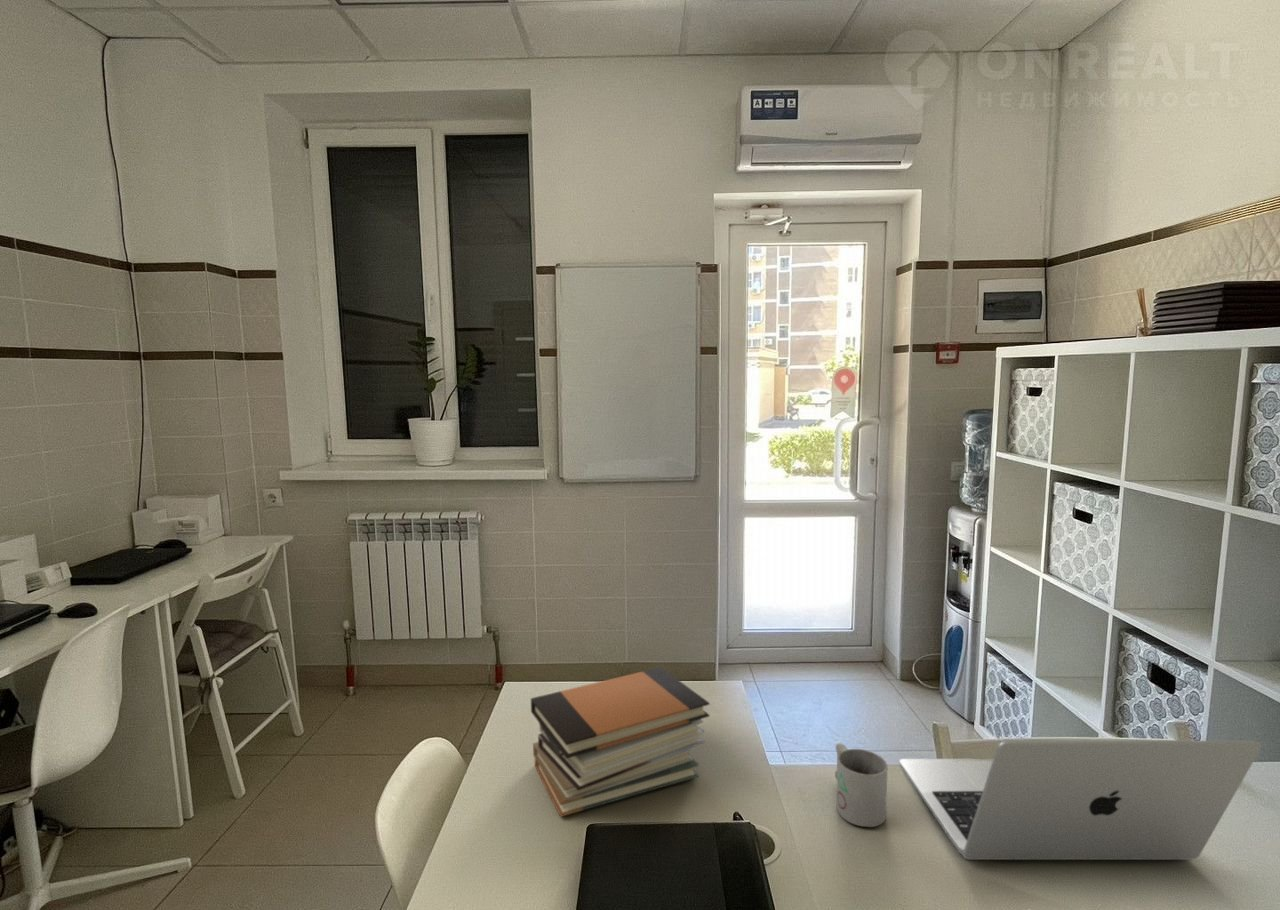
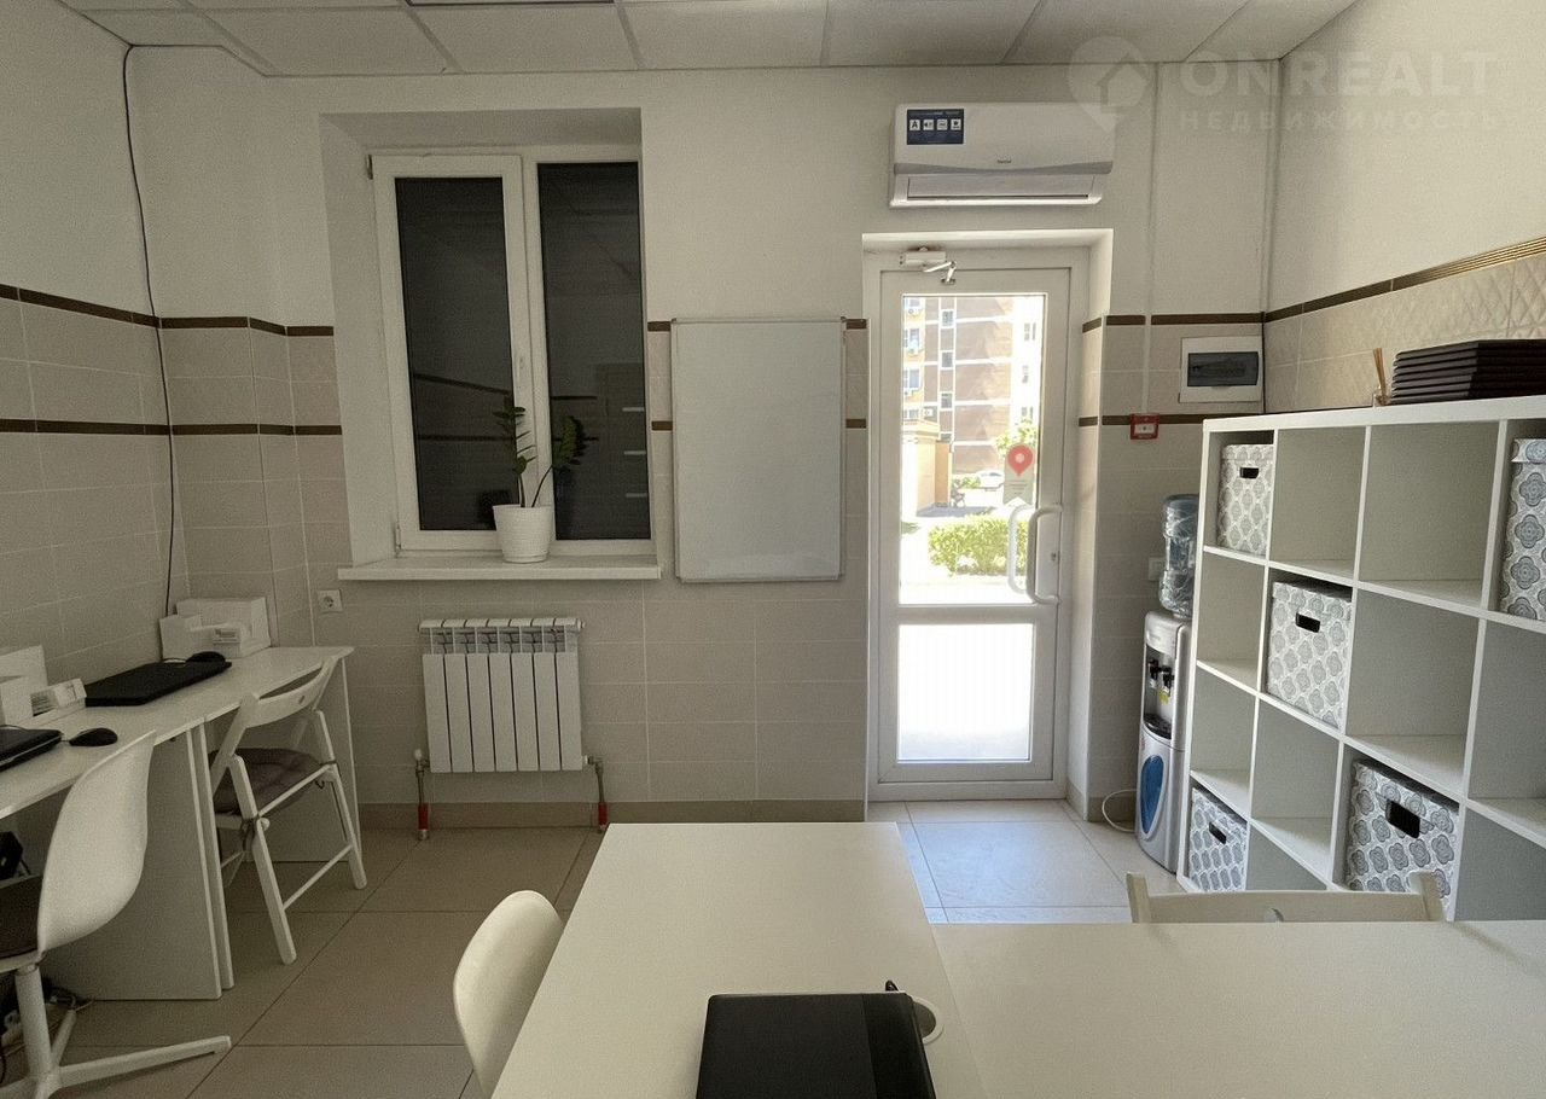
- mug [834,742,888,828]
- book stack [530,666,710,818]
- laptop [899,740,1263,861]
